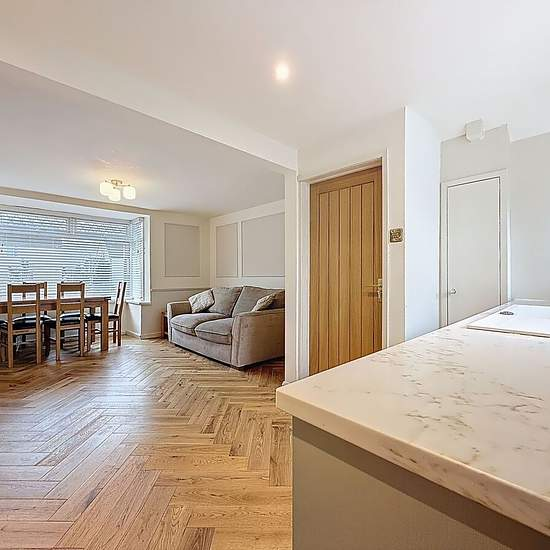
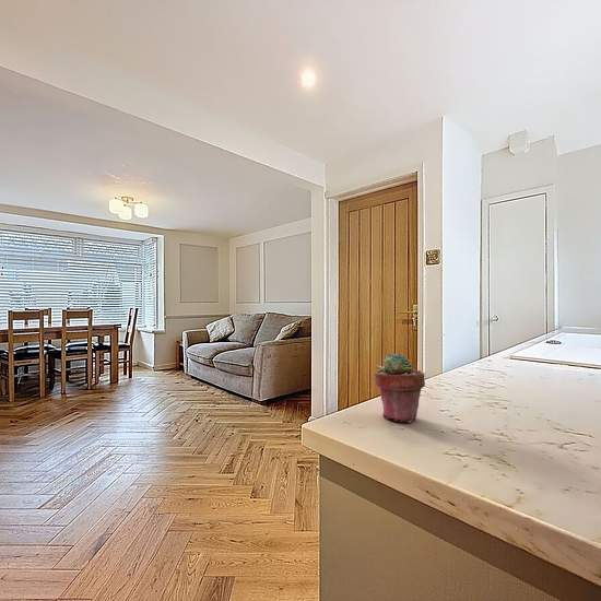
+ potted succulent [374,352,426,424]
